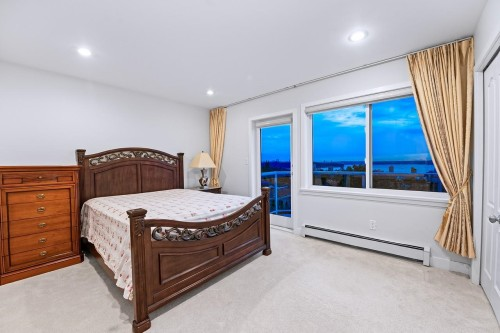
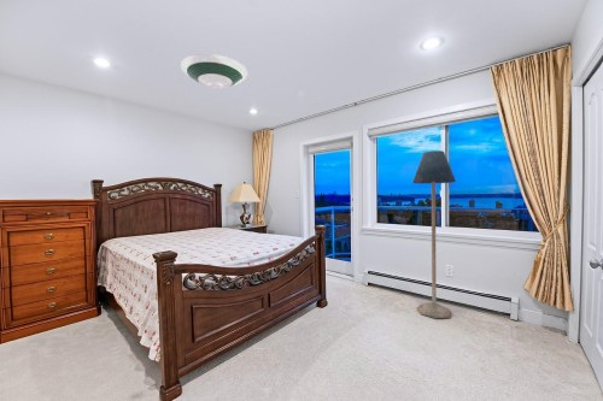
+ floor lamp [411,149,457,319]
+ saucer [180,53,248,90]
